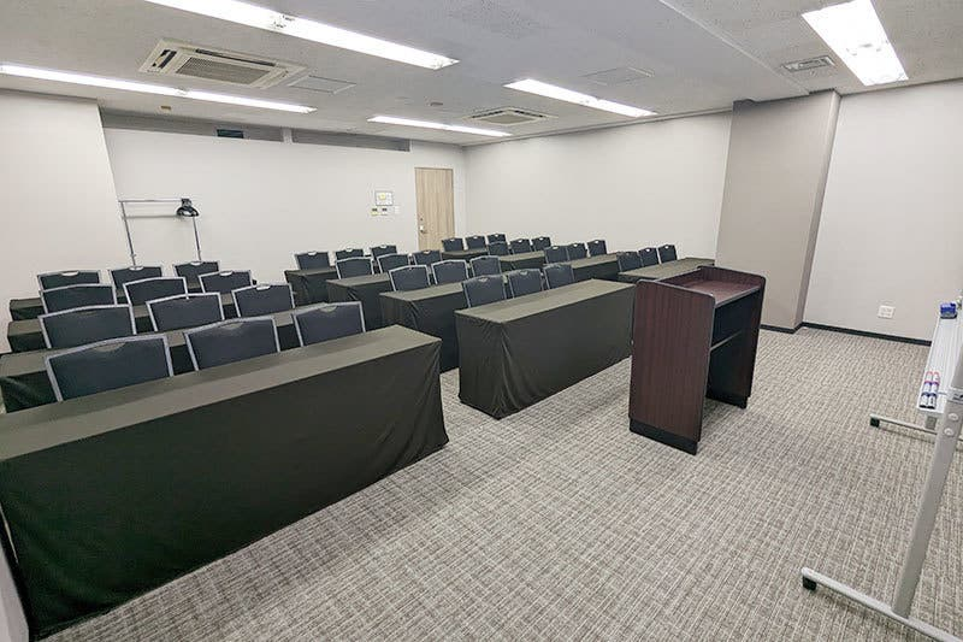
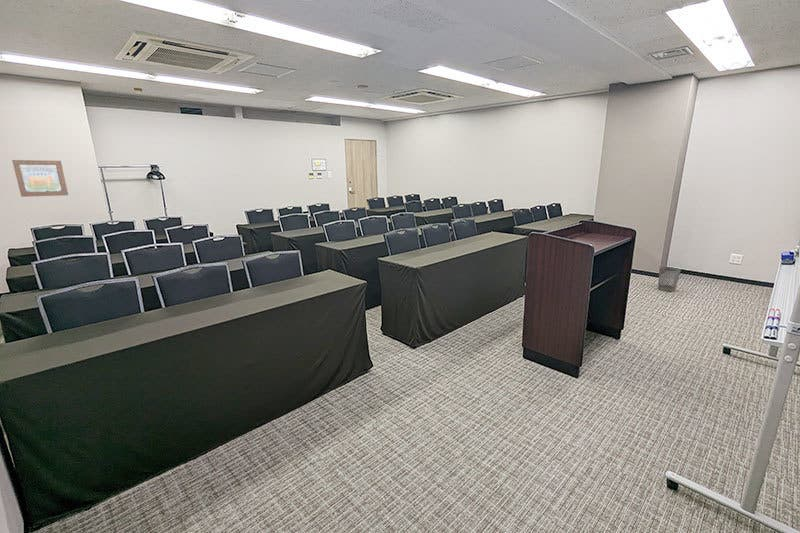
+ wall art [11,159,69,198]
+ wastebasket [657,266,682,292]
